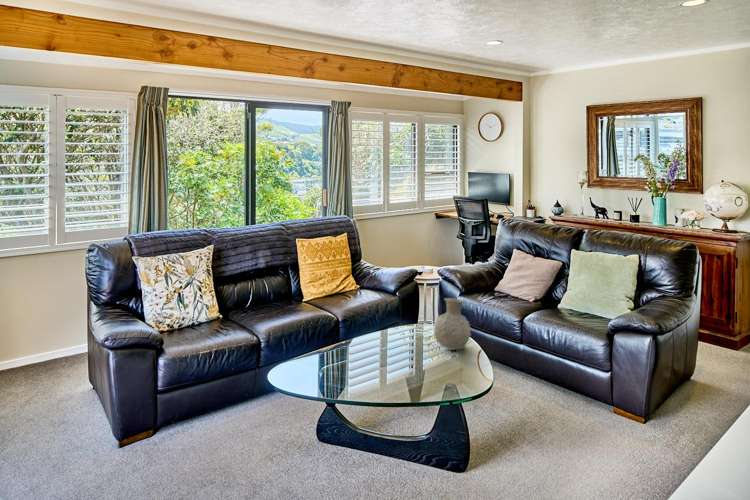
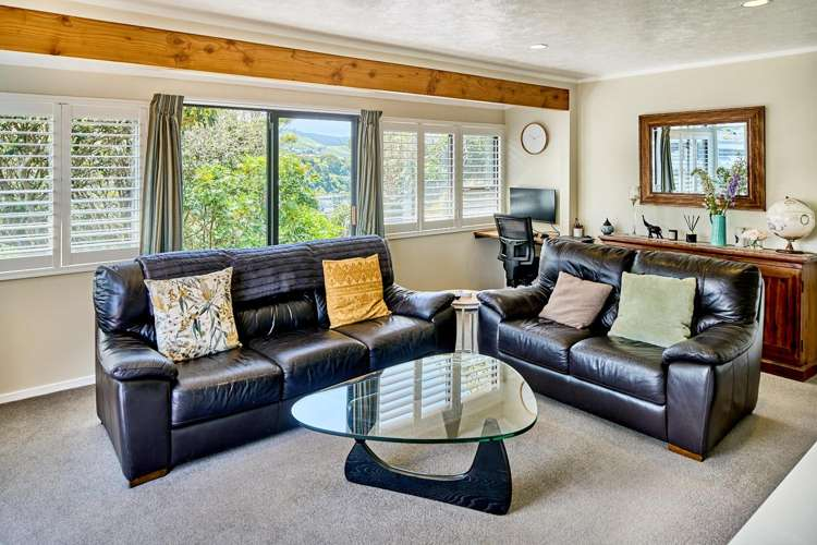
- vase [432,297,472,351]
